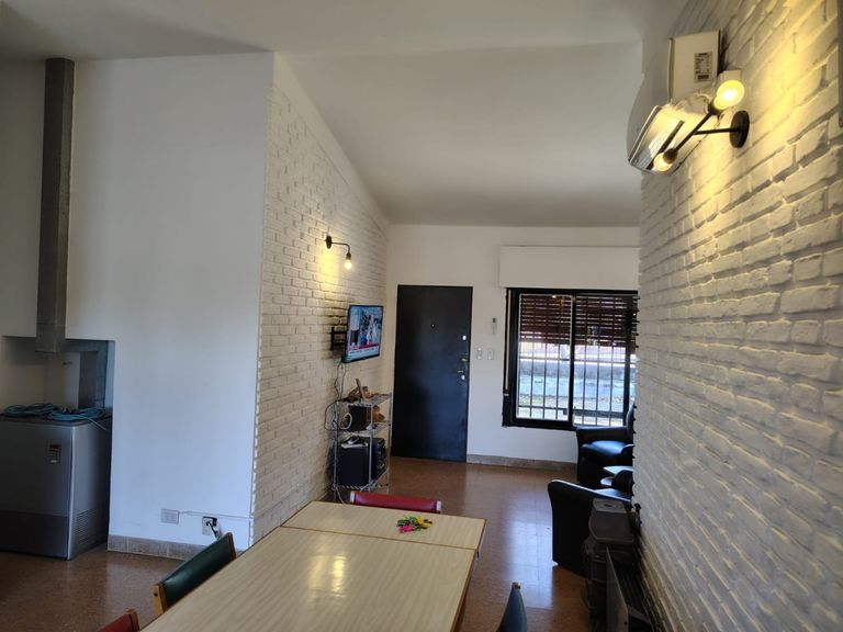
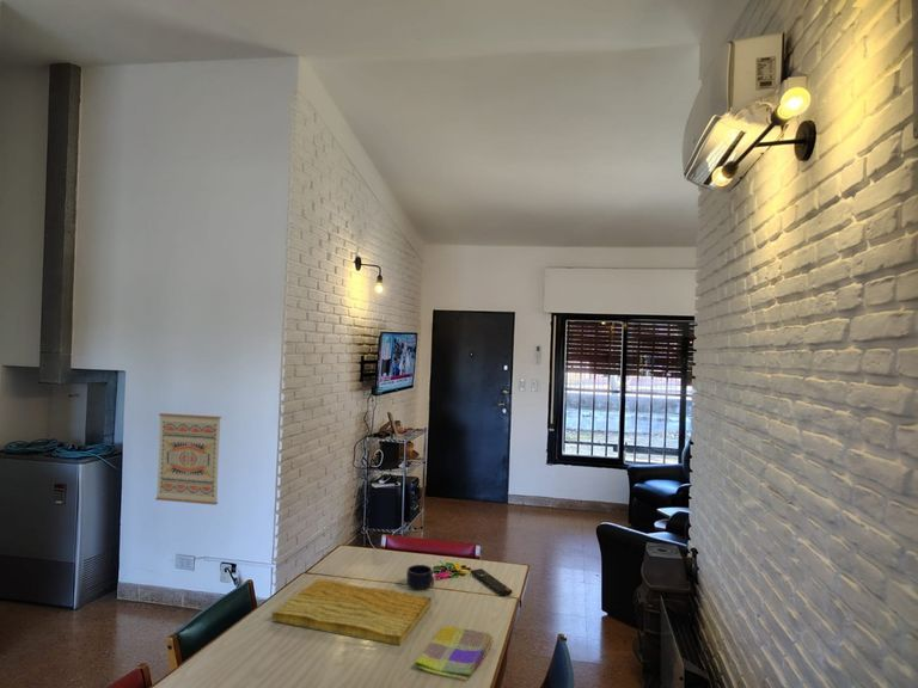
+ mug [405,564,435,590]
+ remote control [470,567,513,597]
+ cutting board [271,578,432,647]
+ dish towel [414,625,494,682]
+ wall art [154,412,222,506]
